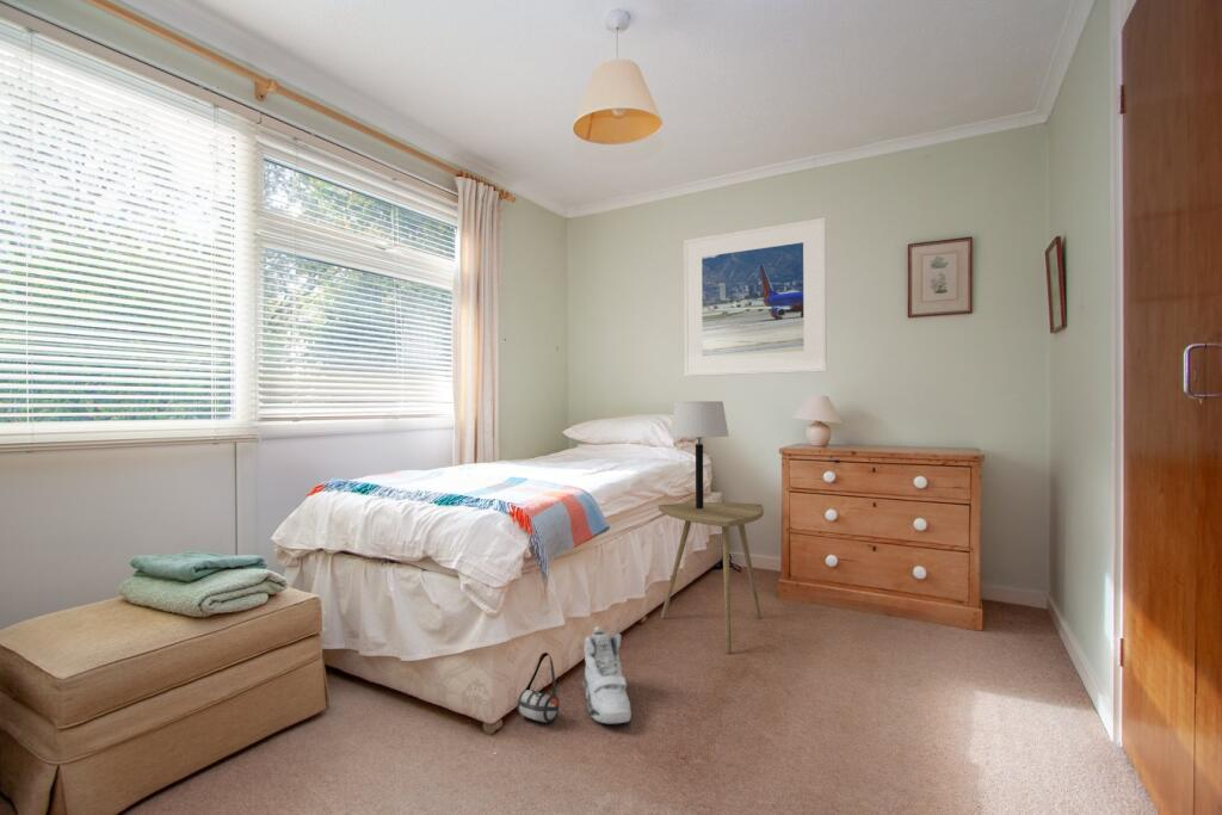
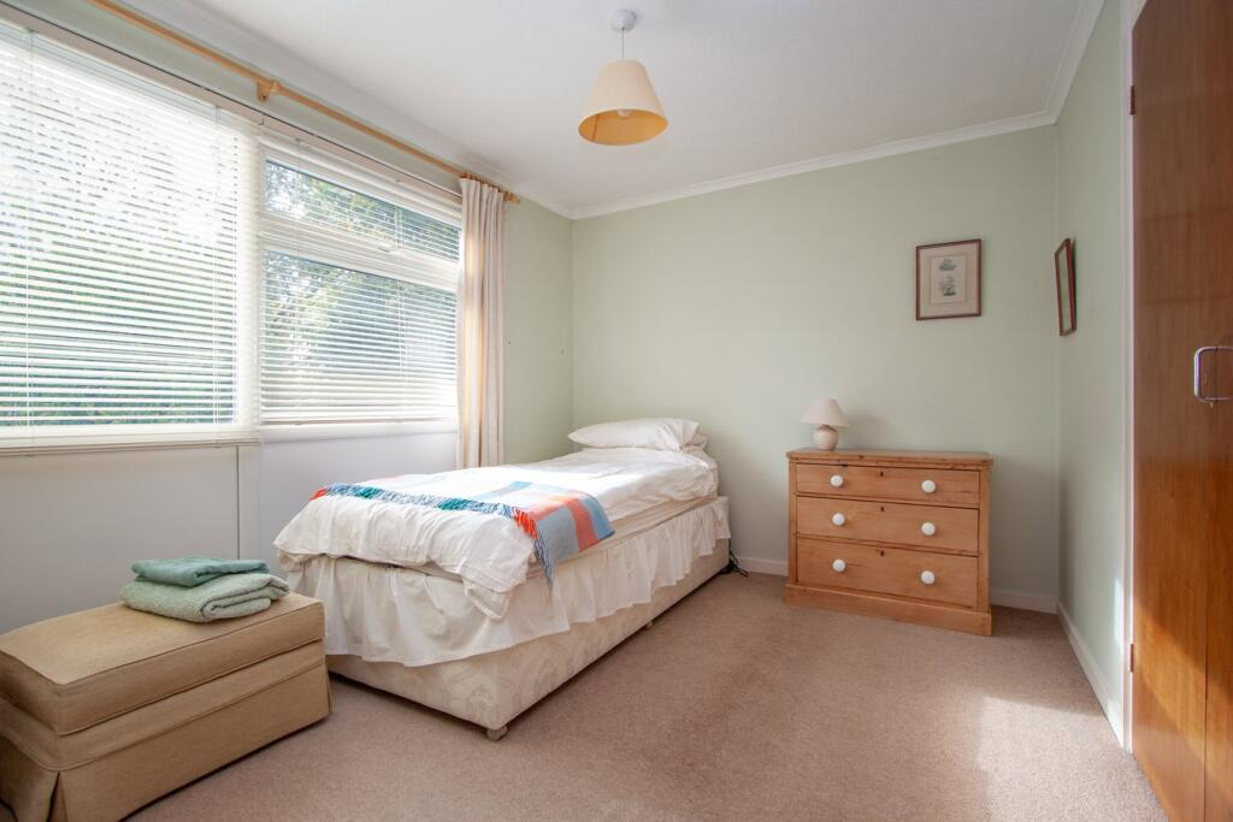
- bag [493,652,560,755]
- sneaker [582,626,634,724]
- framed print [683,217,828,377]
- side table [658,501,765,654]
- table lamp [668,400,730,508]
